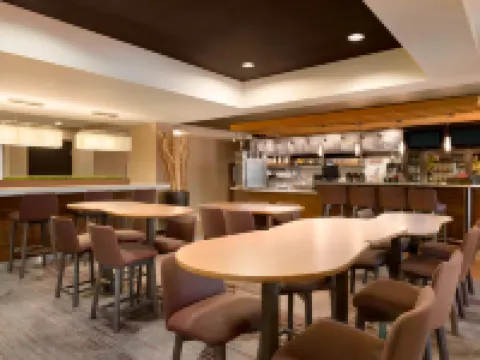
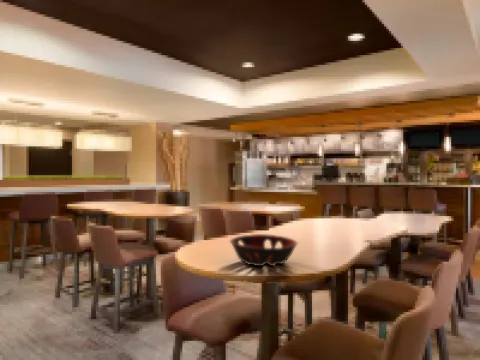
+ decorative bowl [229,233,299,267]
